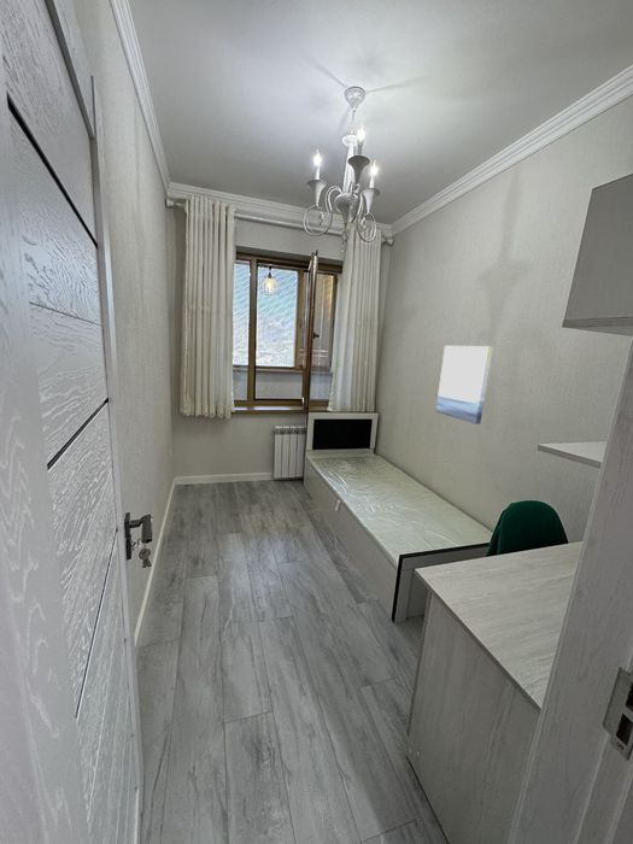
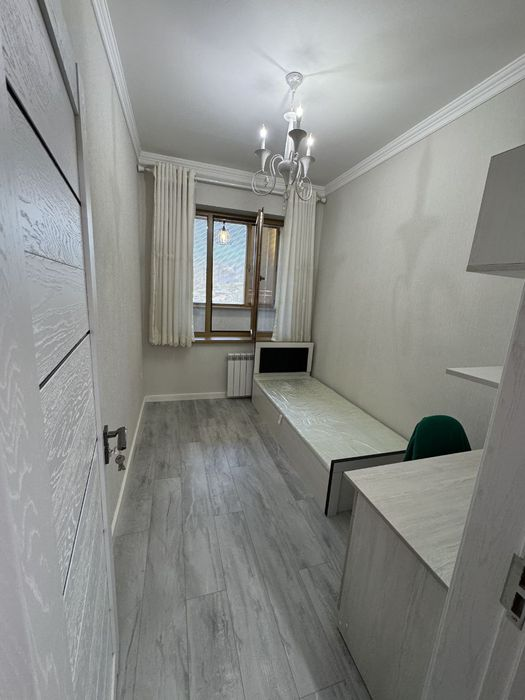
- wall art [435,345,494,426]
